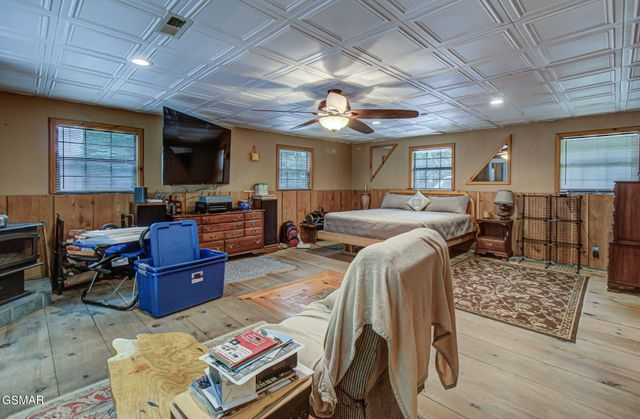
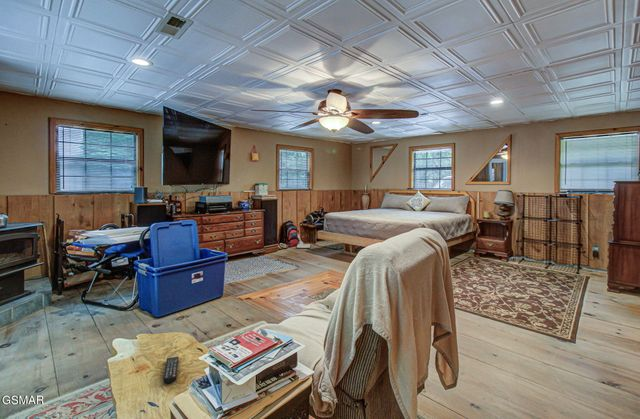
+ remote control [162,355,180,384]
